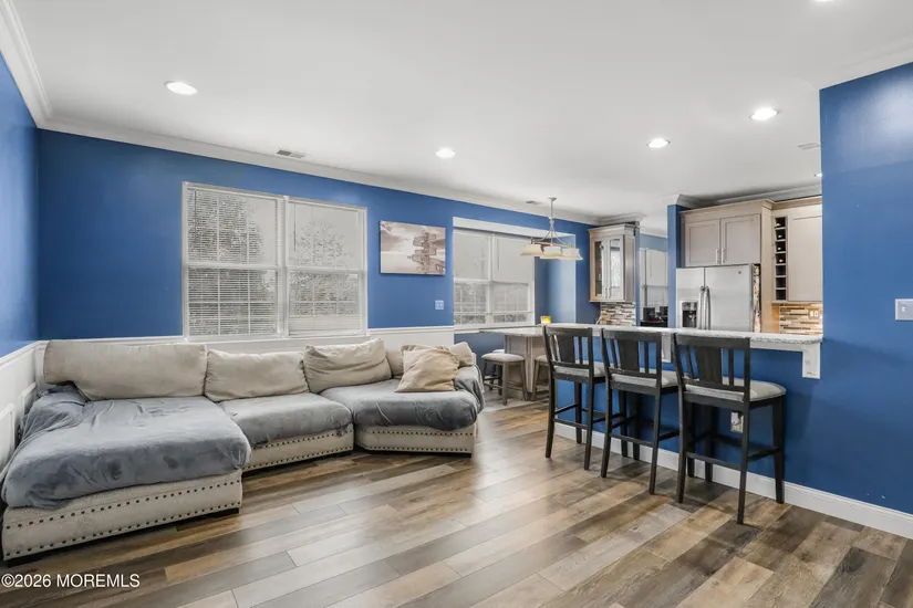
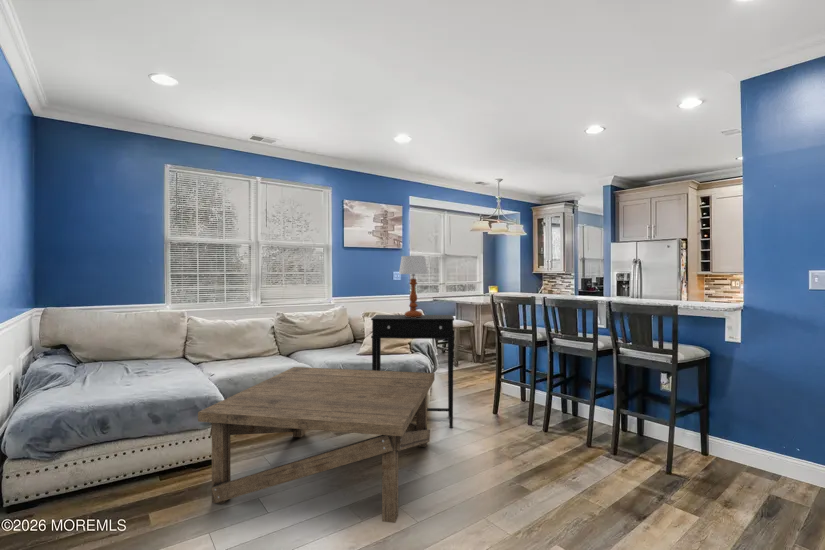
+ side table [370,314,455,429]
+ coffee table [197,366,436,524]
+ table lamp [398,255,429,318]
